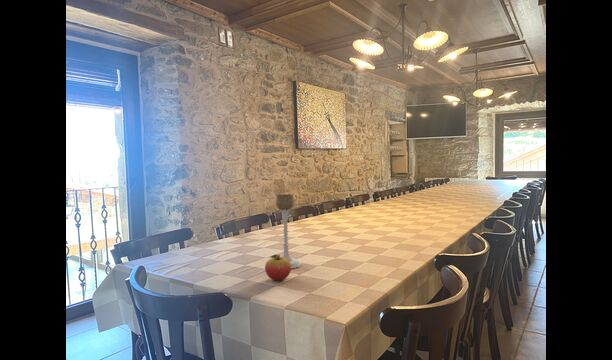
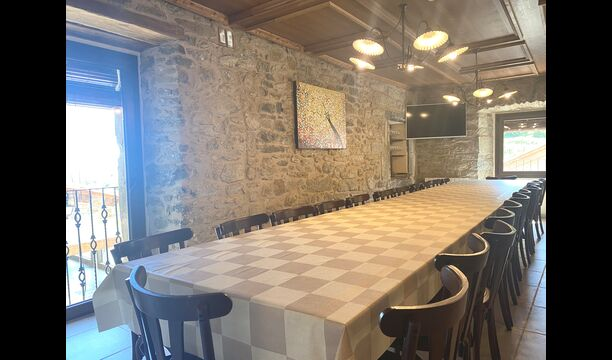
- fruit [264,254,292,282]
- candle holder [275,193,302,269]
